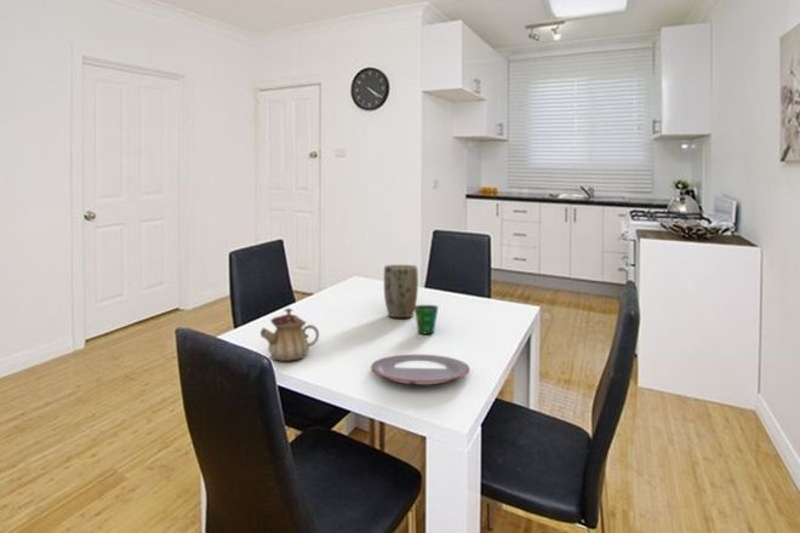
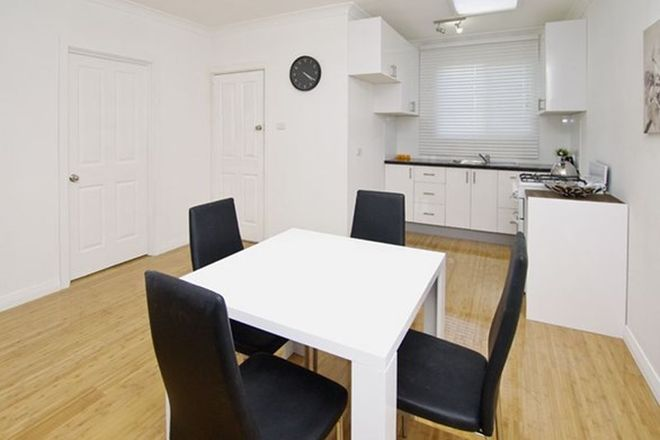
- plate [370,354,470,385]
- plant pot [383,264,419,319]
- cup [415,304,439,334]
- teapot [259,306,320,362]
